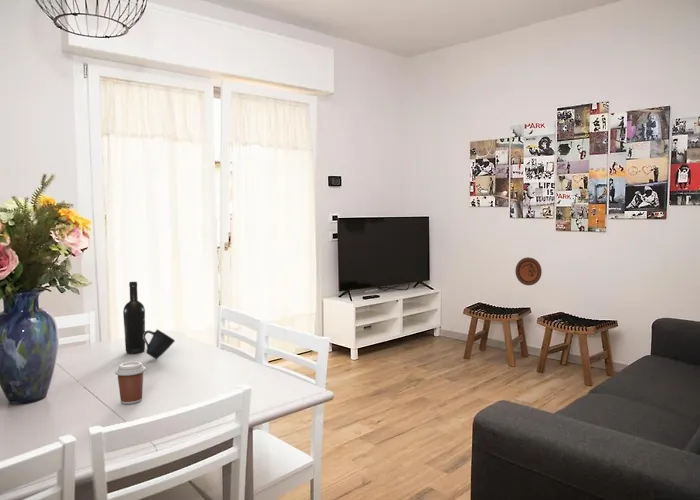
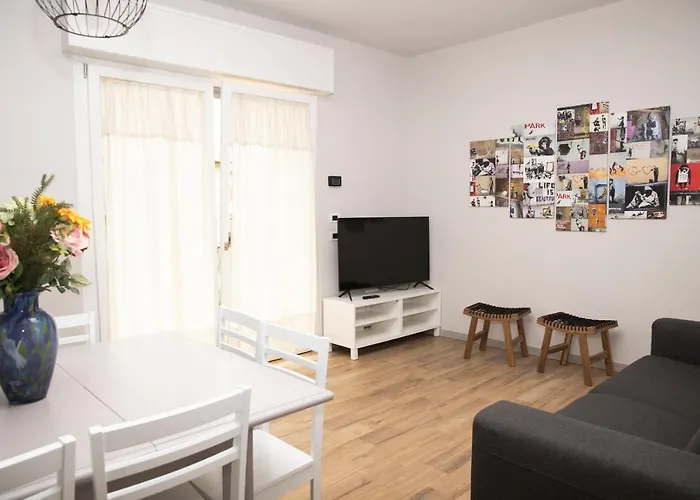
- coffee cup [114,360,147,405]
- mug [143,328,176,360]
- decorative plate [514,256,543,286]
- wine bottle [122,281,146,354]
